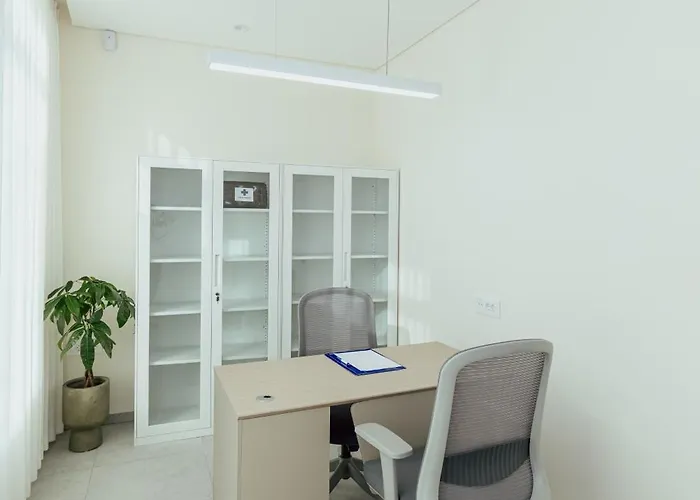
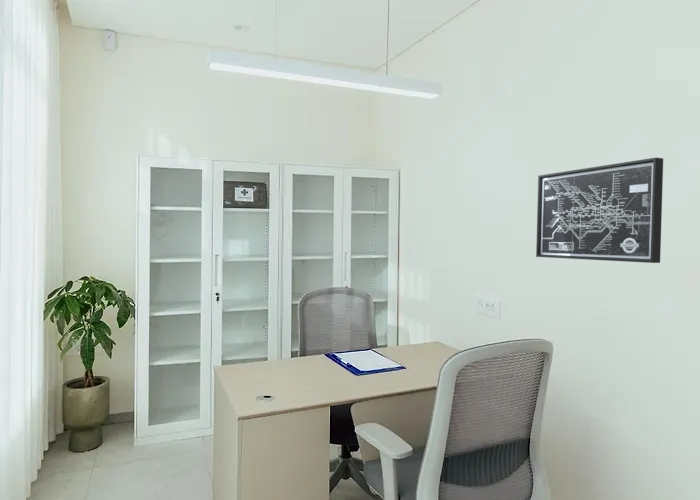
+ wall art [535,157,664,264]
